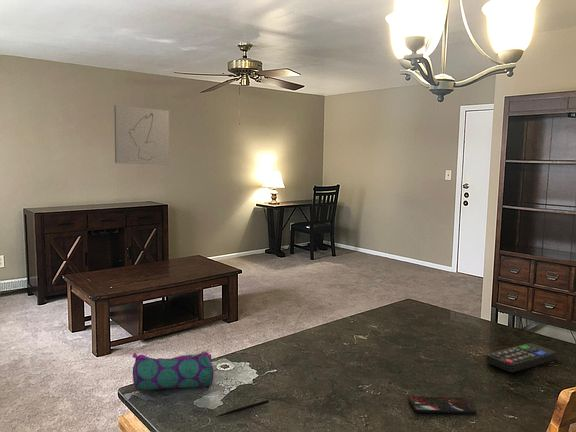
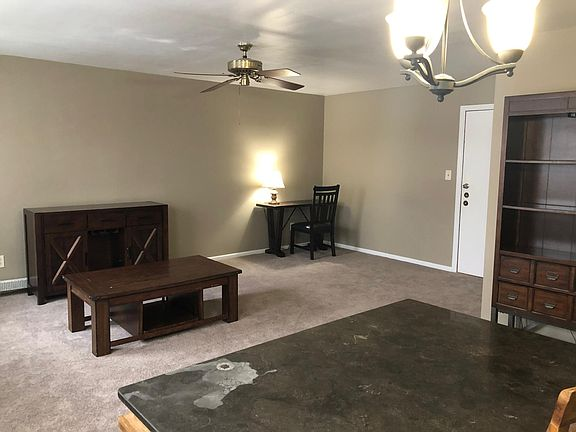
- smartphone [408,395,477,415]
- pen [215,399,270,418]
- pencil case [132,350,215,391]
- remote control [485,342,558,373]
- wall art [113,104,170,166]
